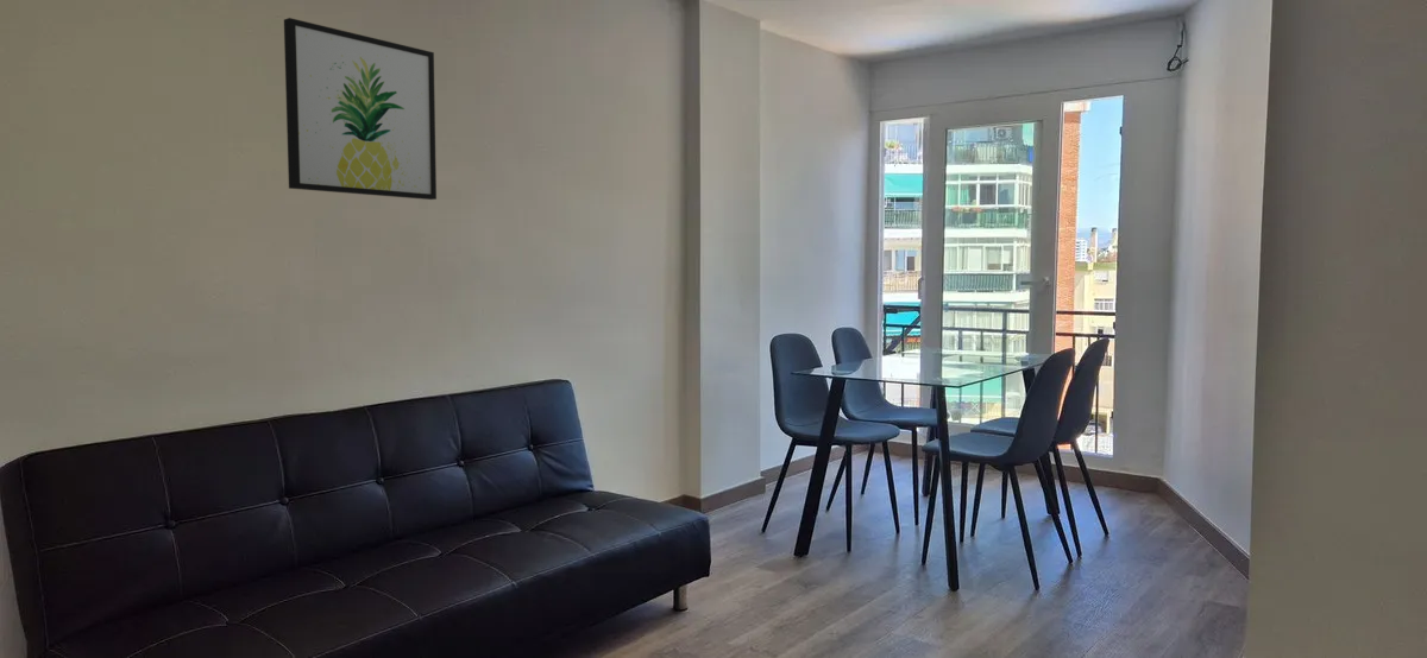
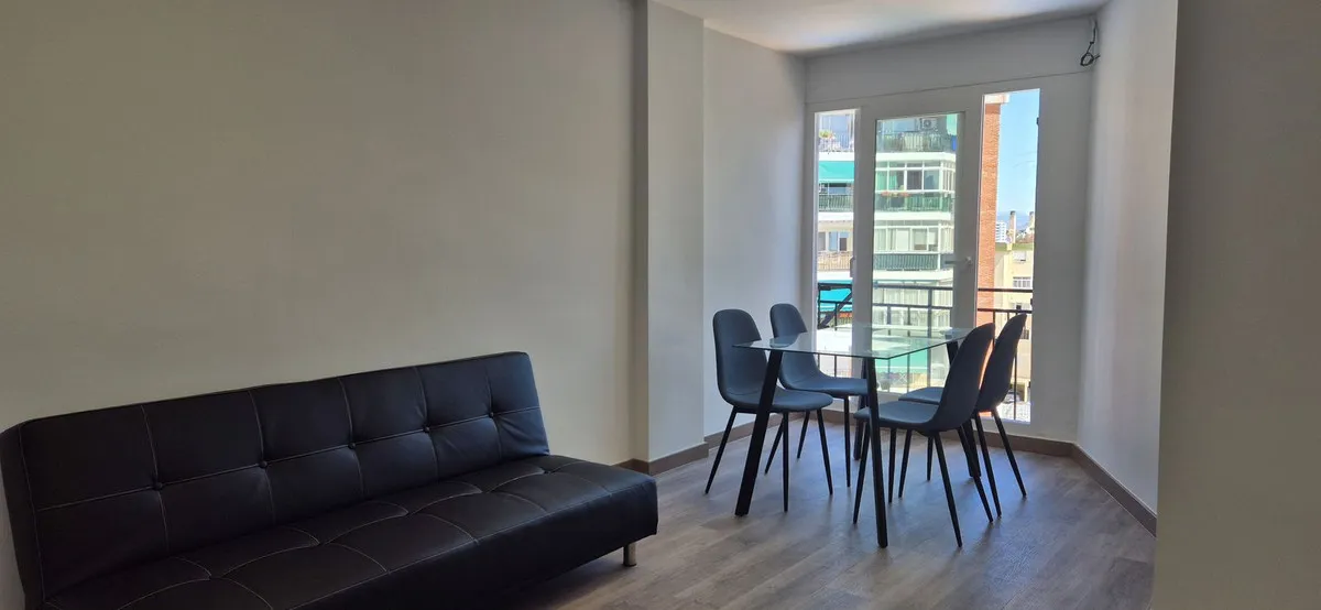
- wall art [283,17,438,201]
